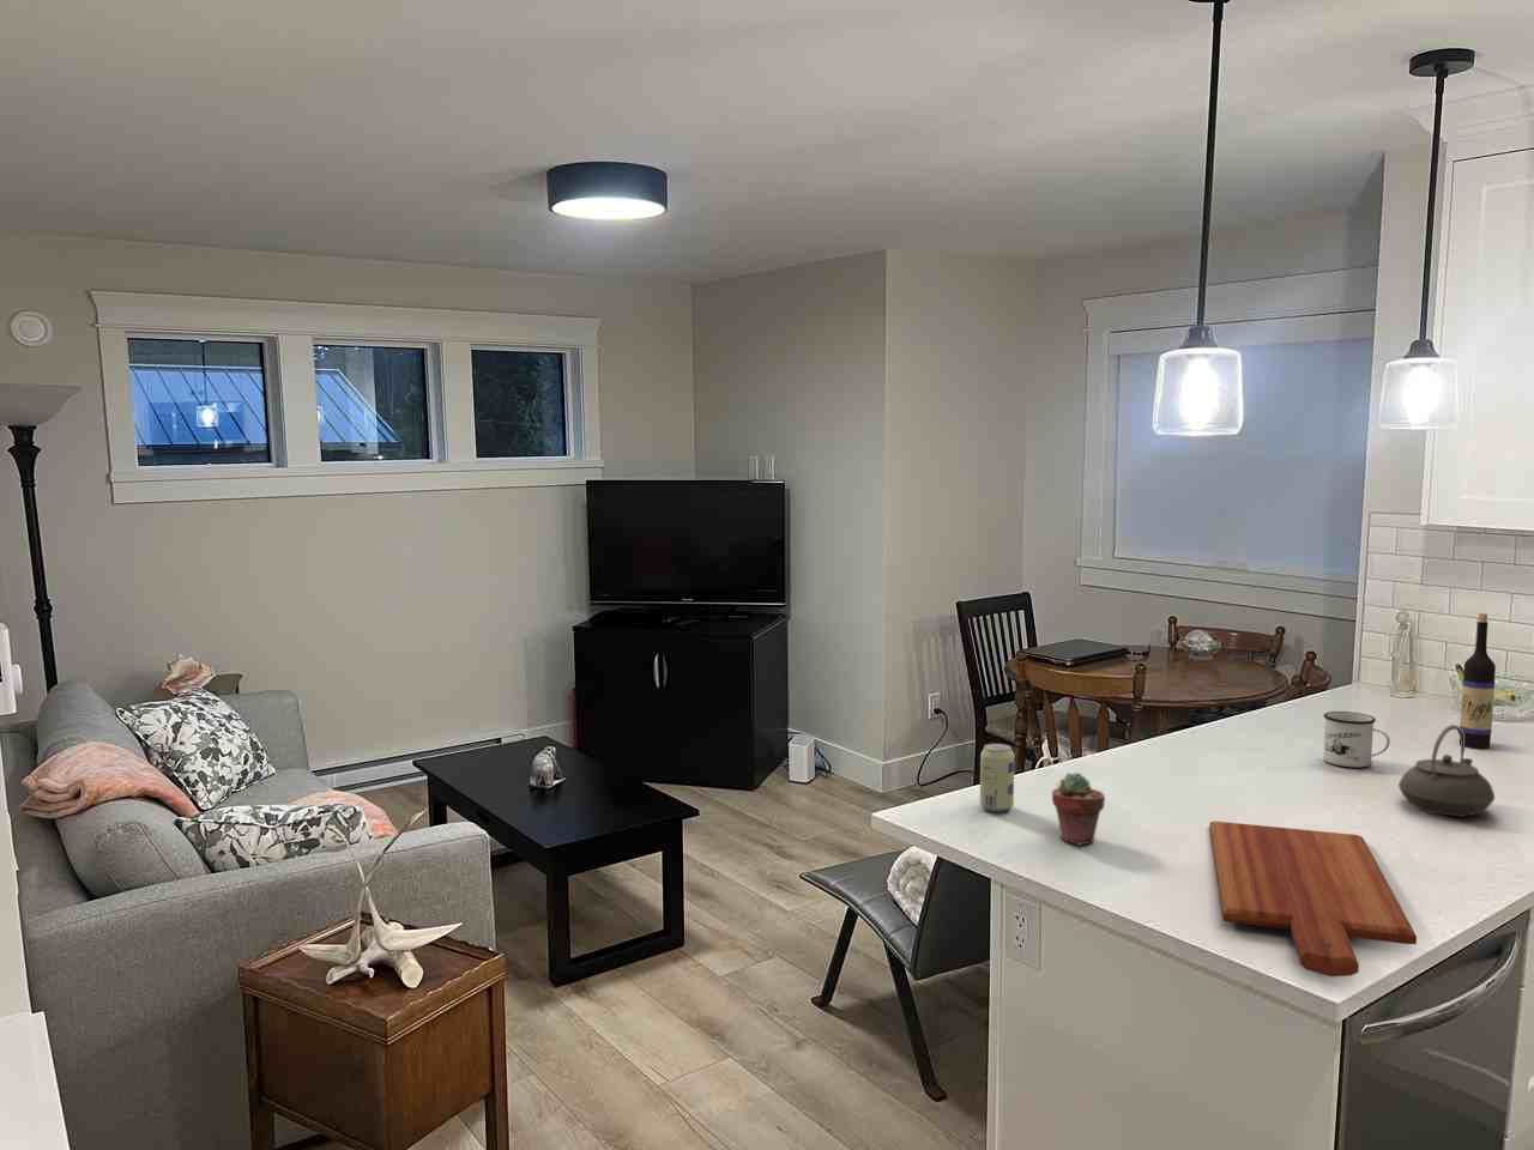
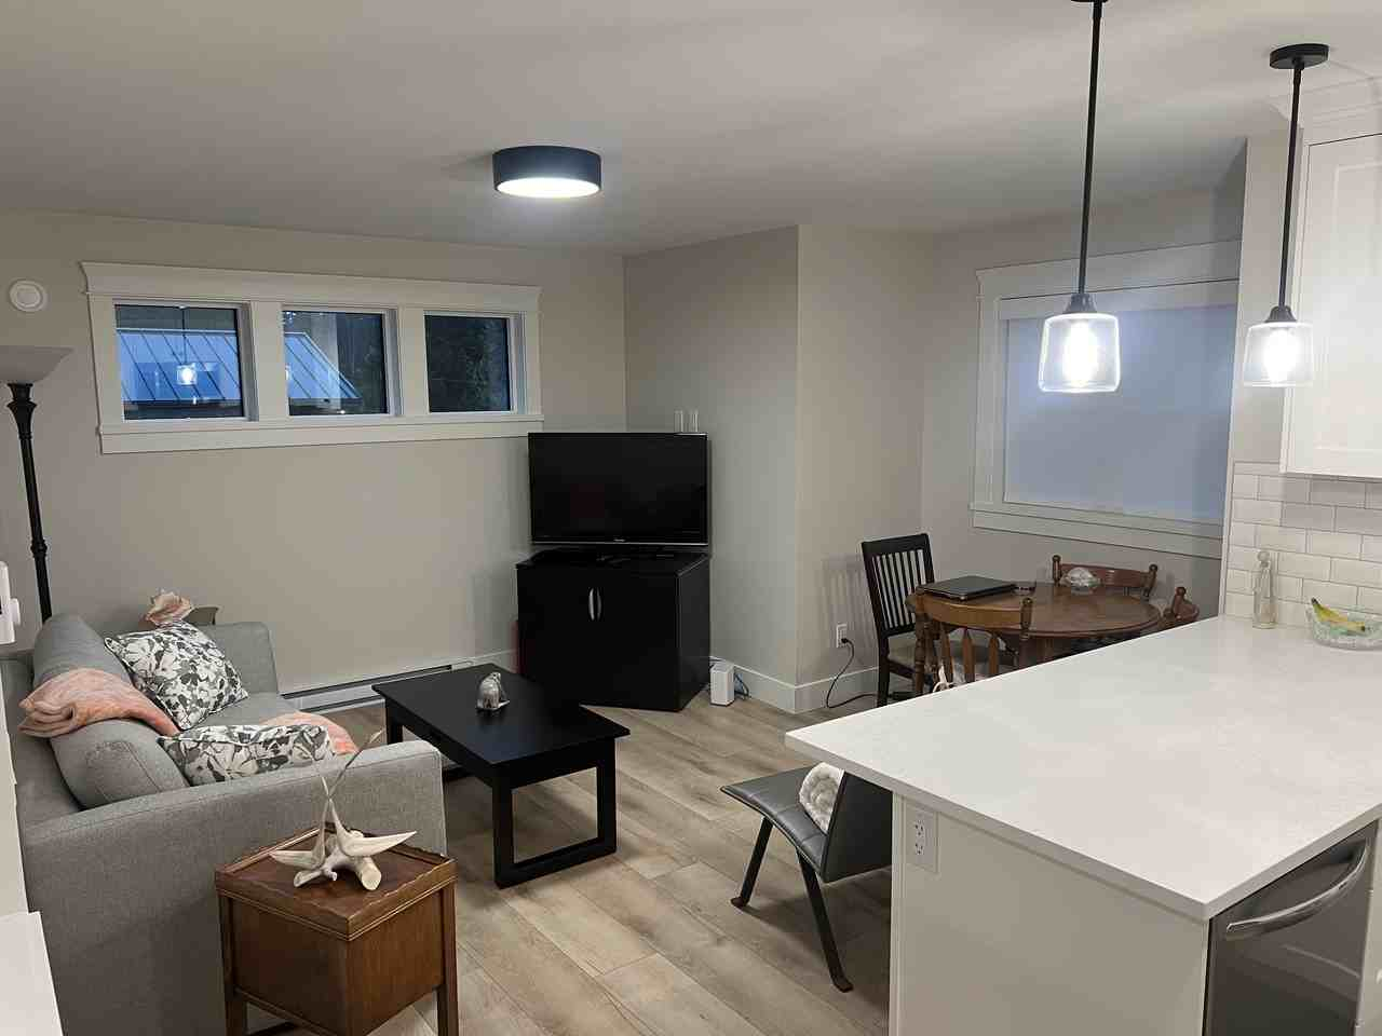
- beverage can [980,743,1015,813]
- cutting board [1208,820,1418,977]
- potted succulent [1051,772,1106,847]
- wine bottle [1458,612,1497,751]
- mug [1321,710,1391,768]
- teapot [1398,724,1495,817]
